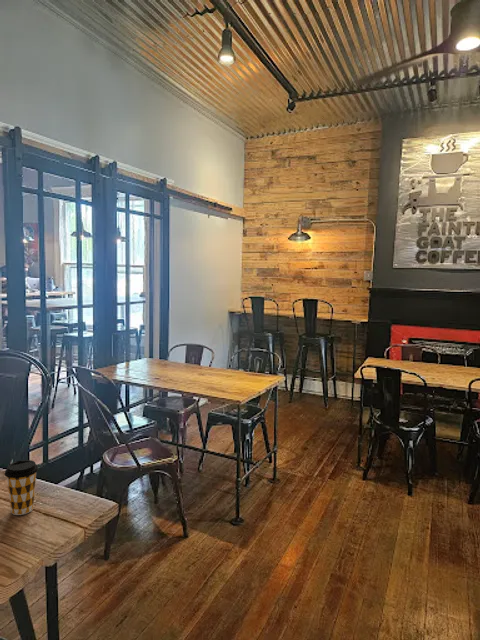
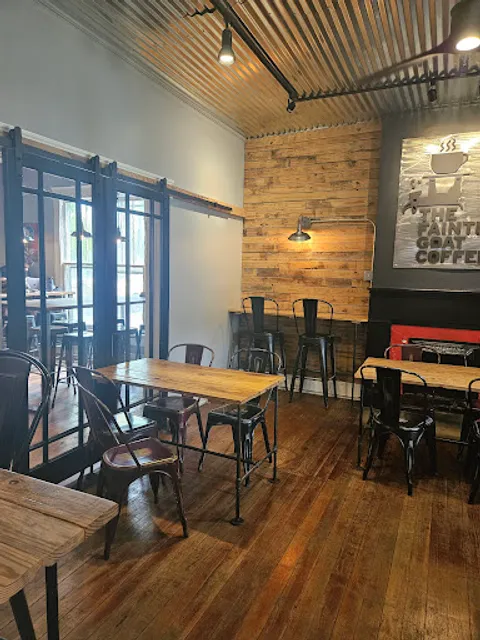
- coffee cup [4,459,39,516]
